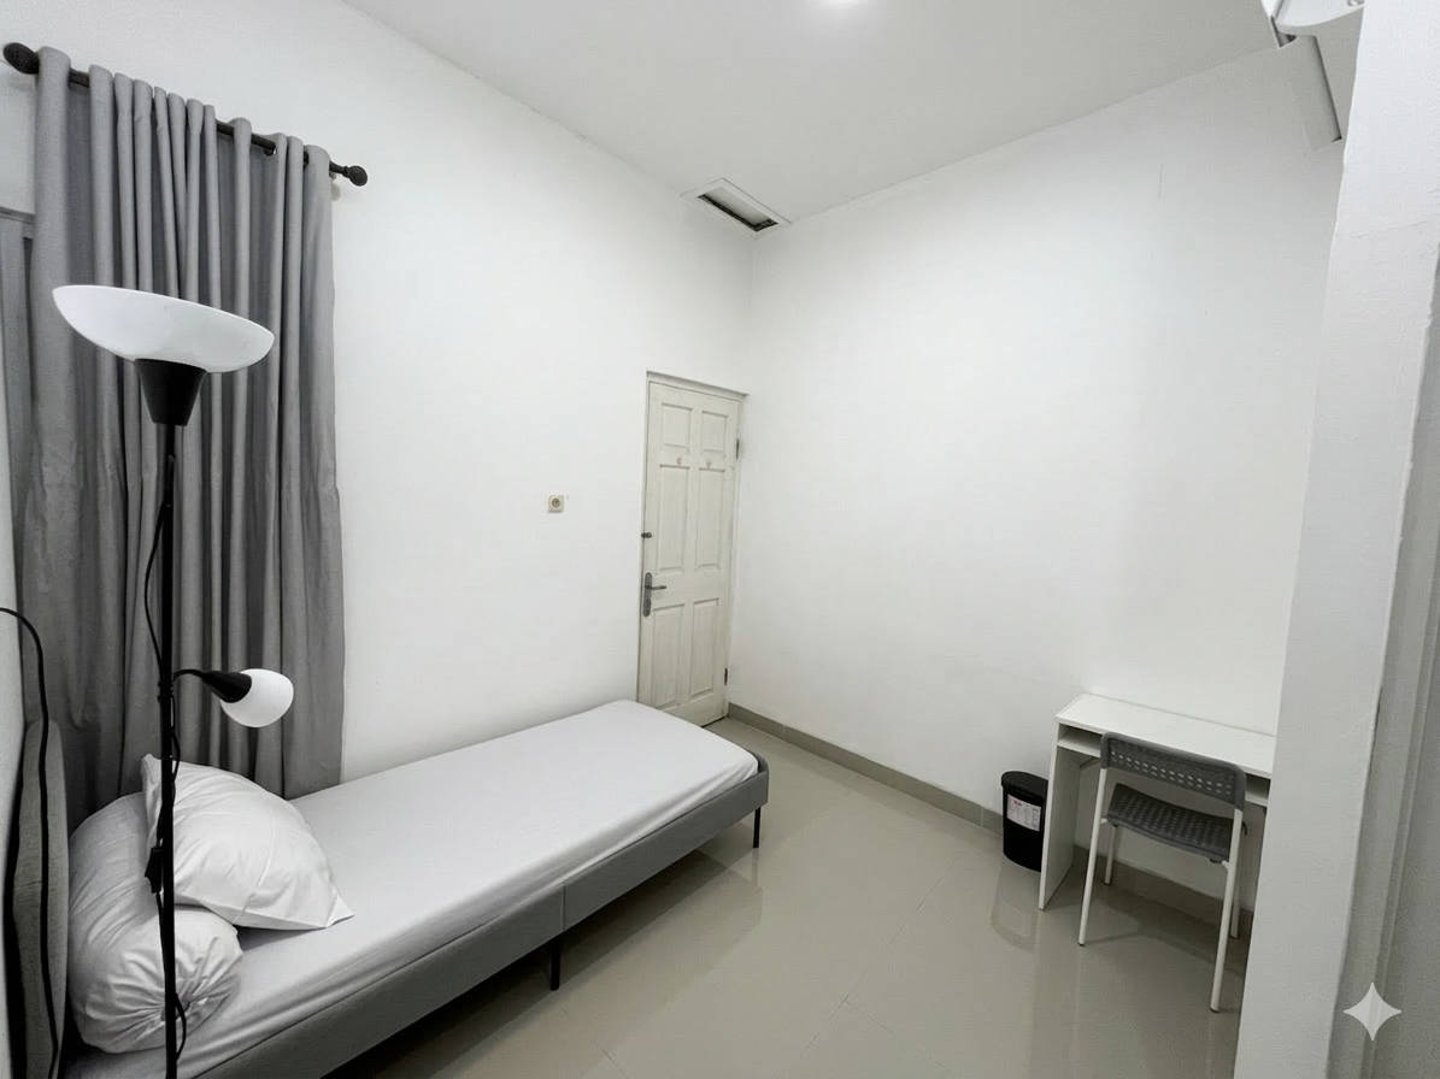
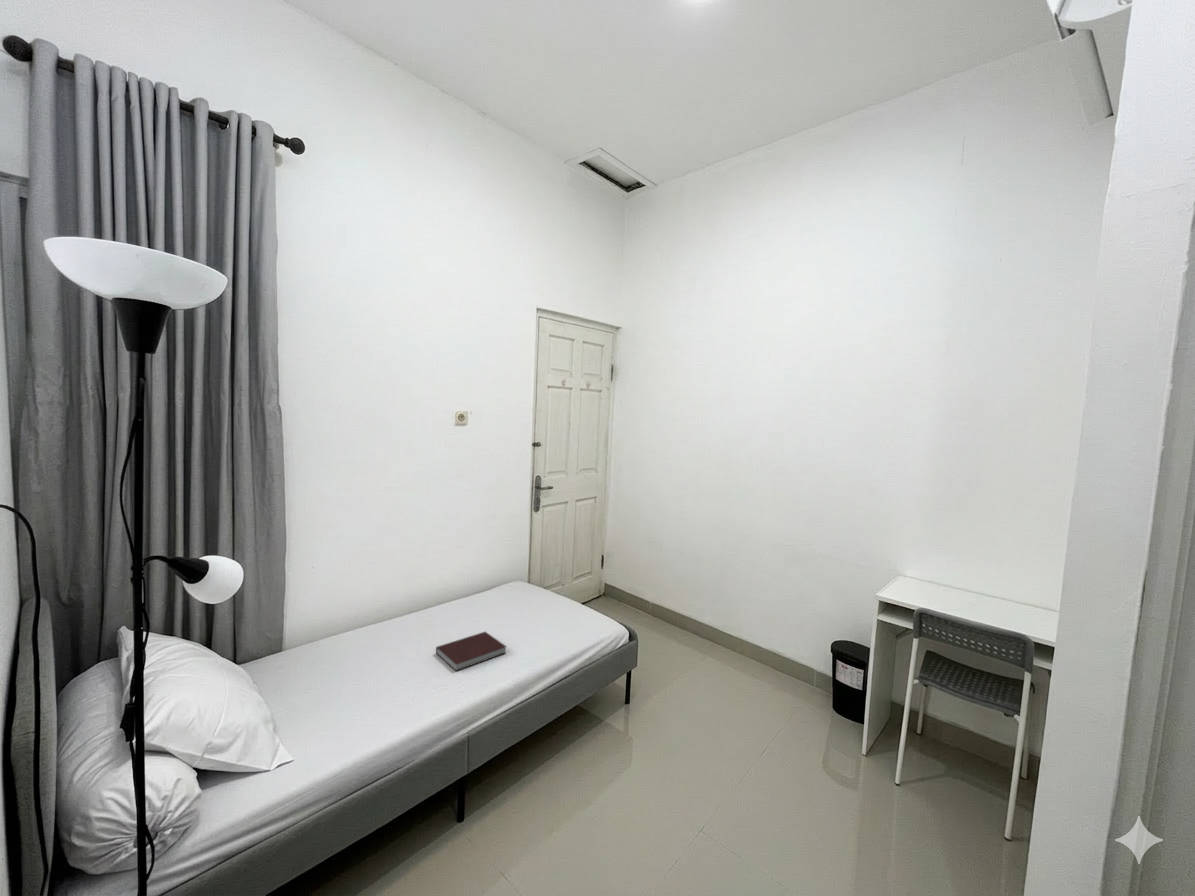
+ notebook [435,631,508,672]
